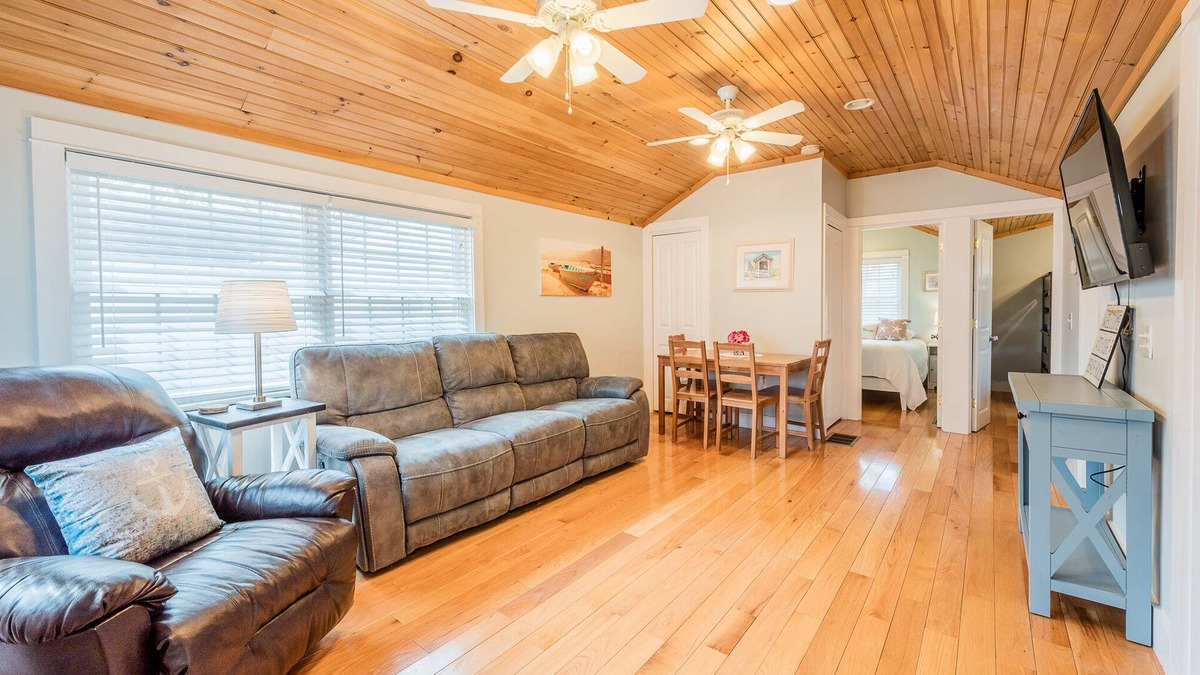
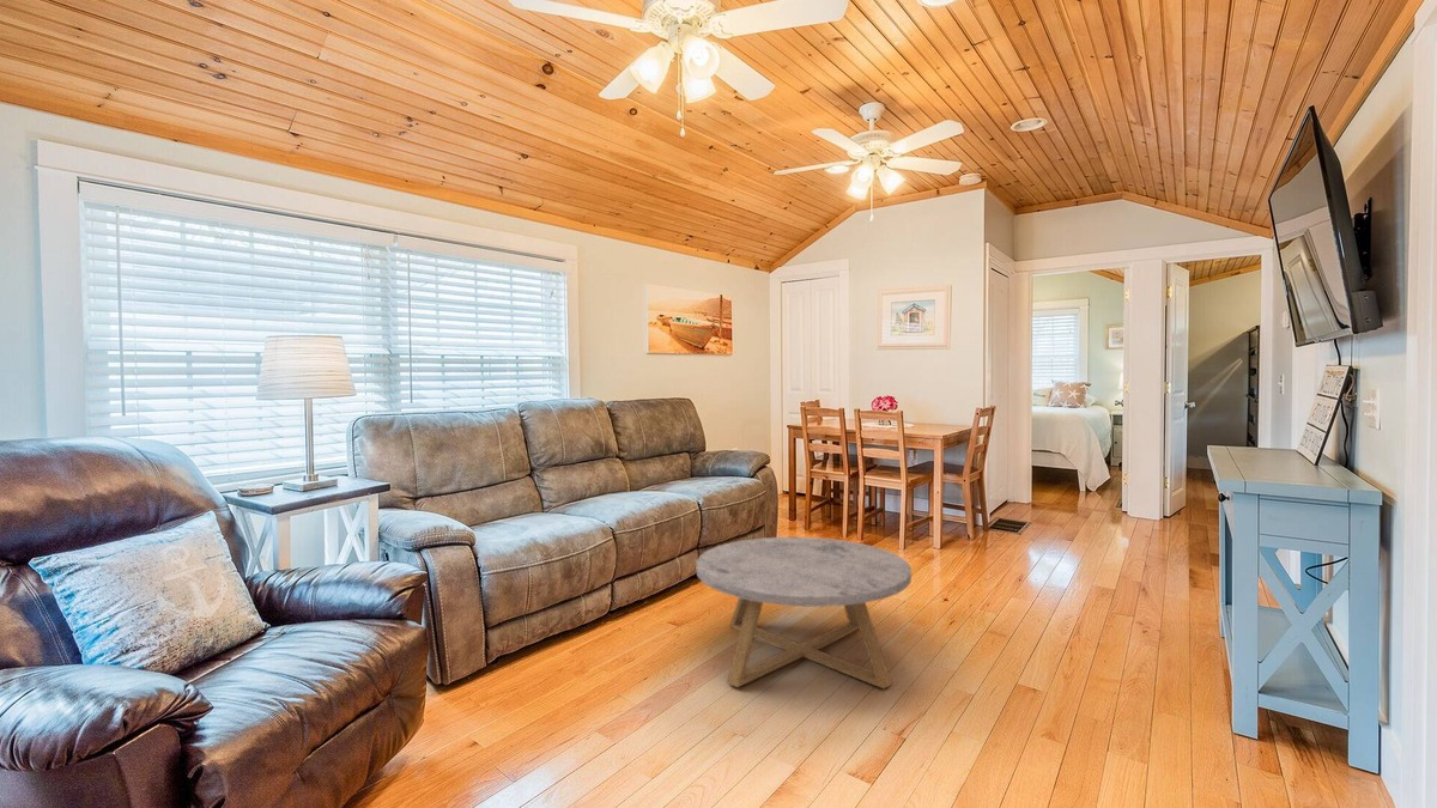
+ coffee table [696,536,912,689]
